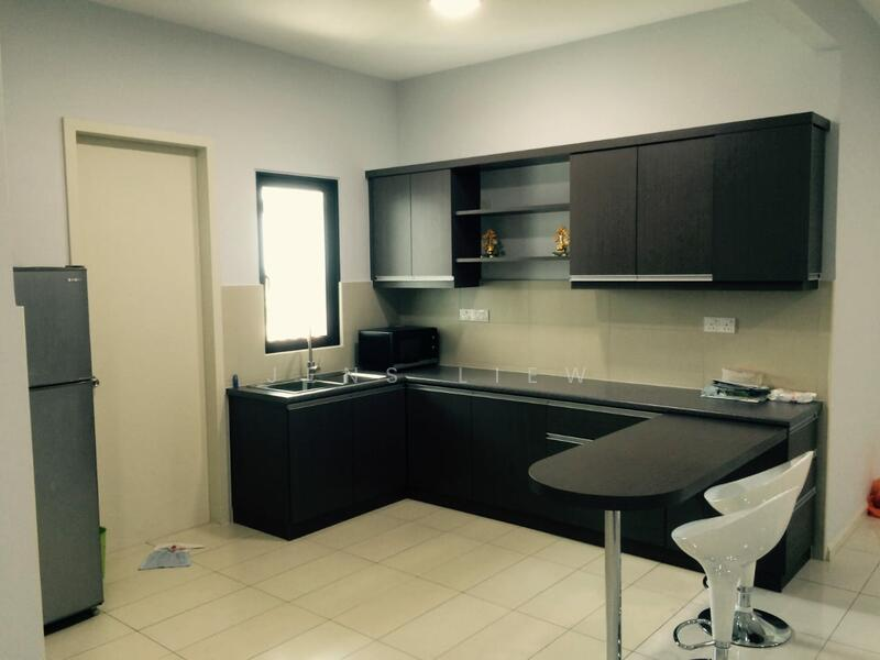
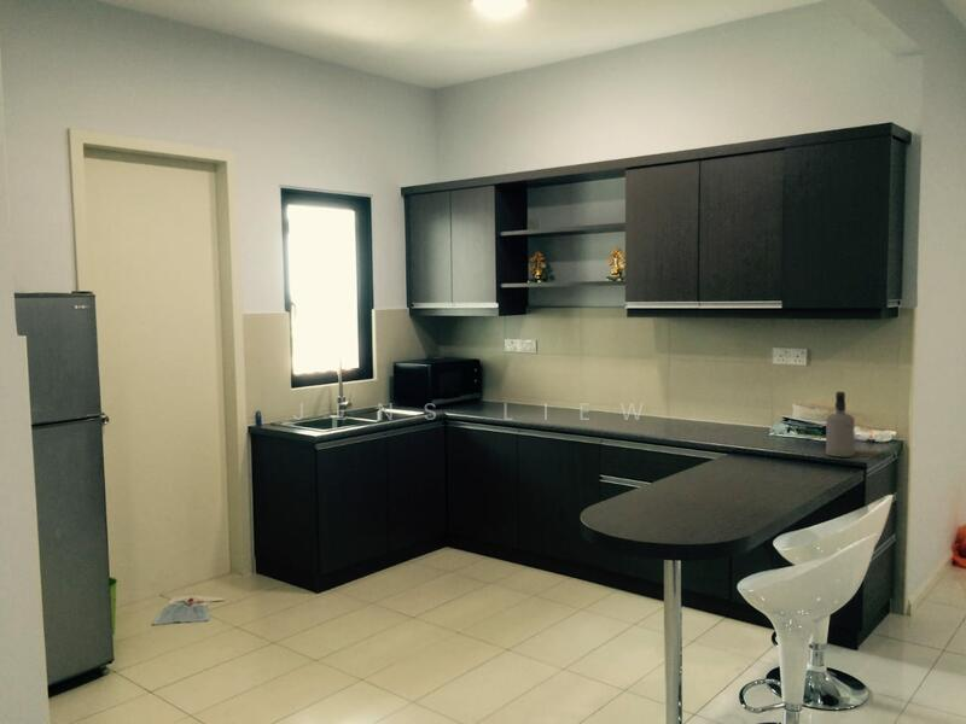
+ spray bottle [825,391,856,457]
